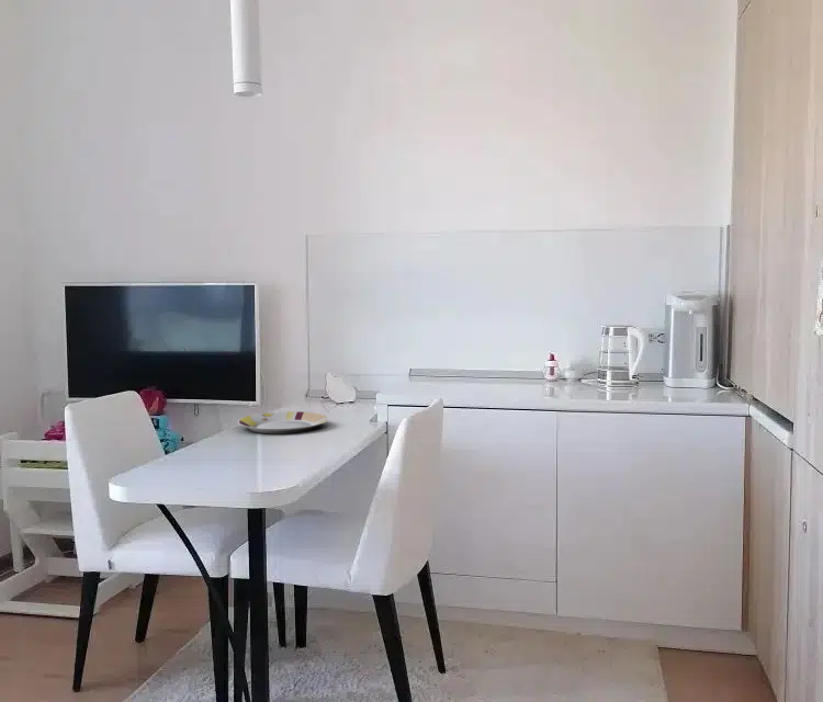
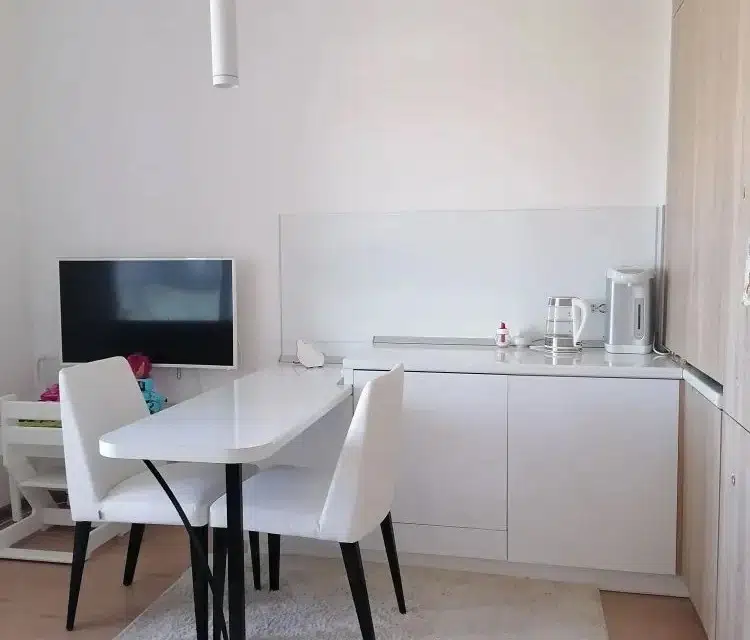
- plate [237,410,329,434]
